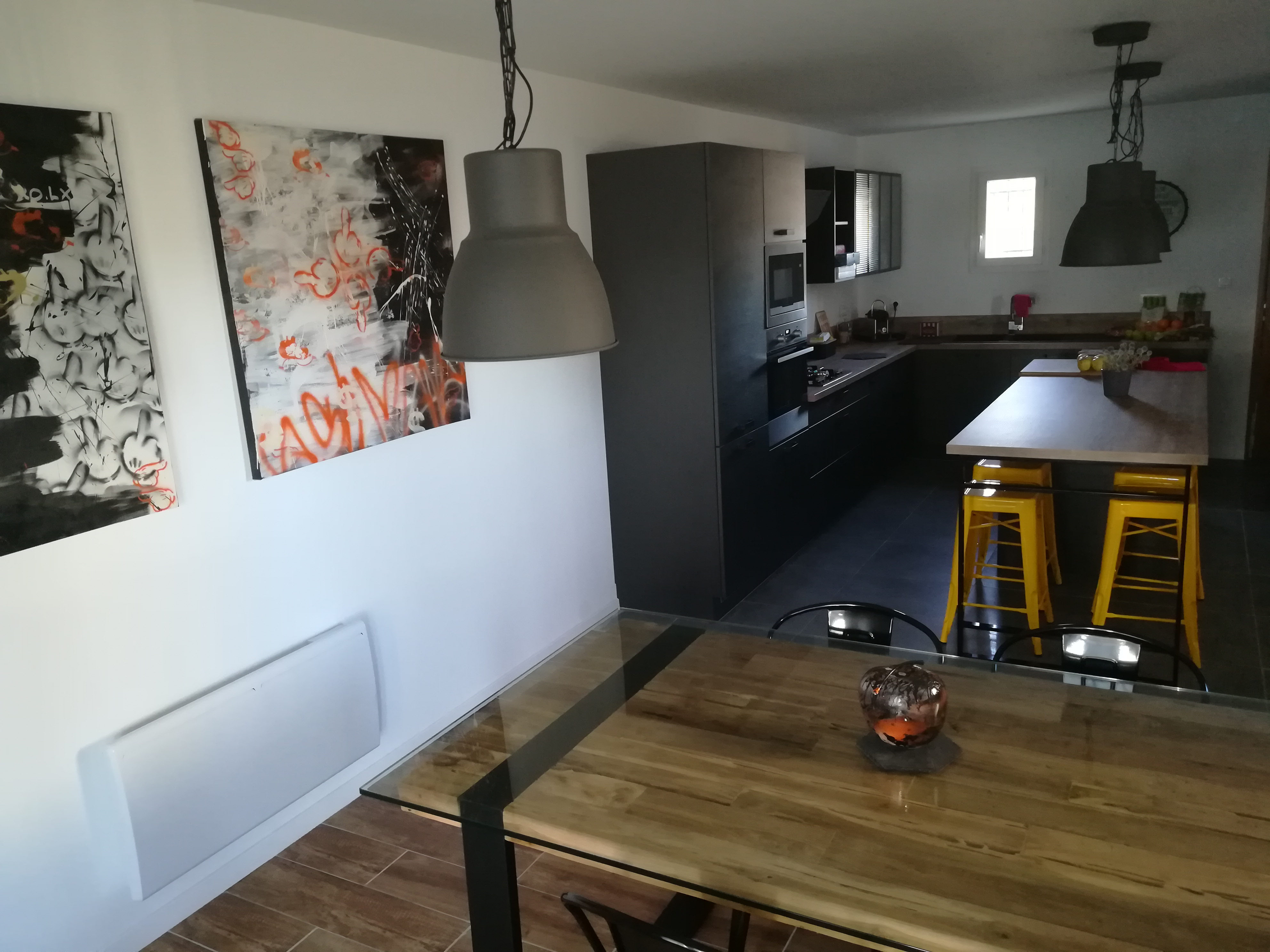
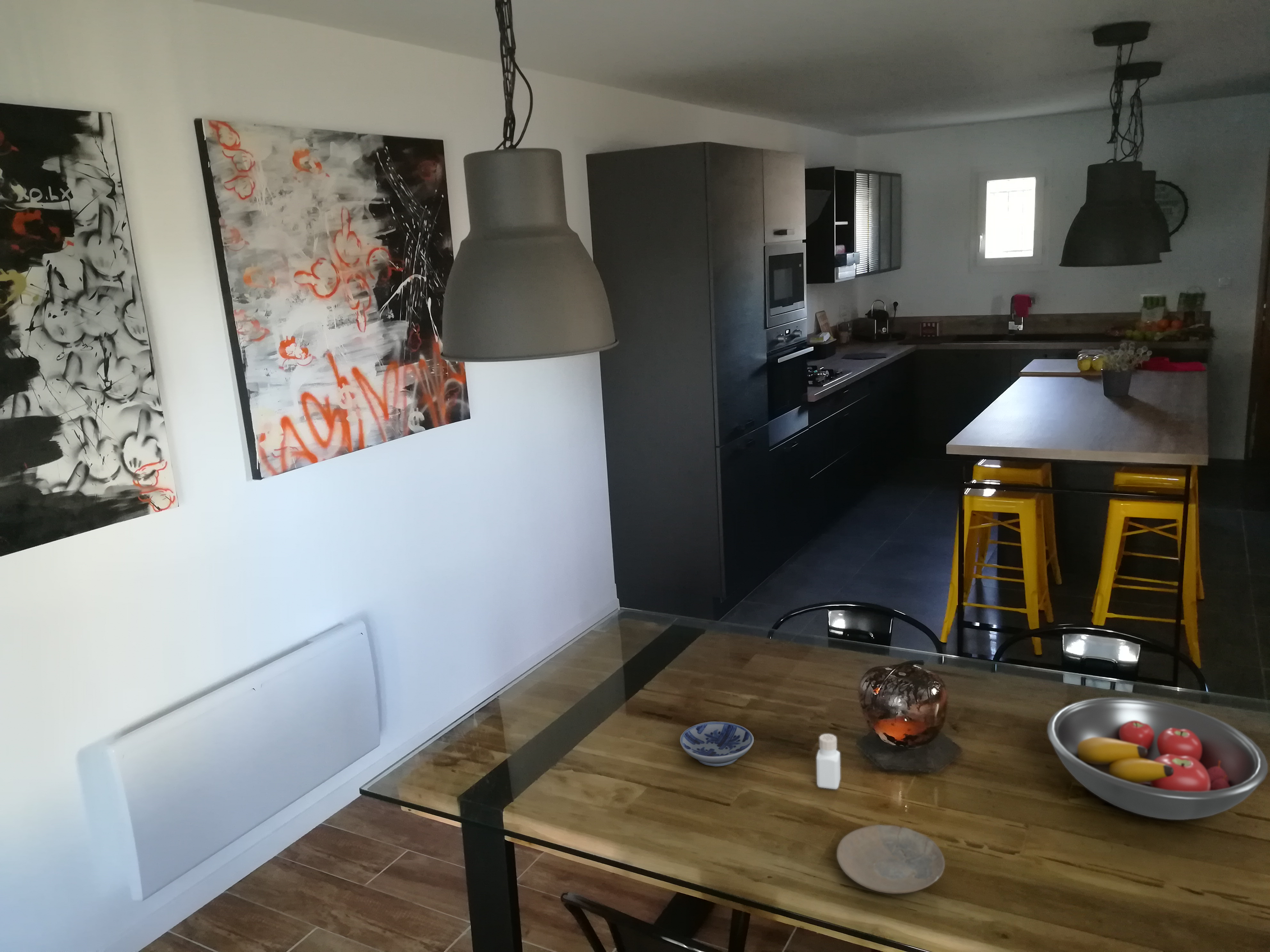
+ bowl [680,721,754,767]
+ pepper shaker [816,734,841,790]
+ plate [836,824,945,894]
+ fruit bowl [1047,697,1268,820]
